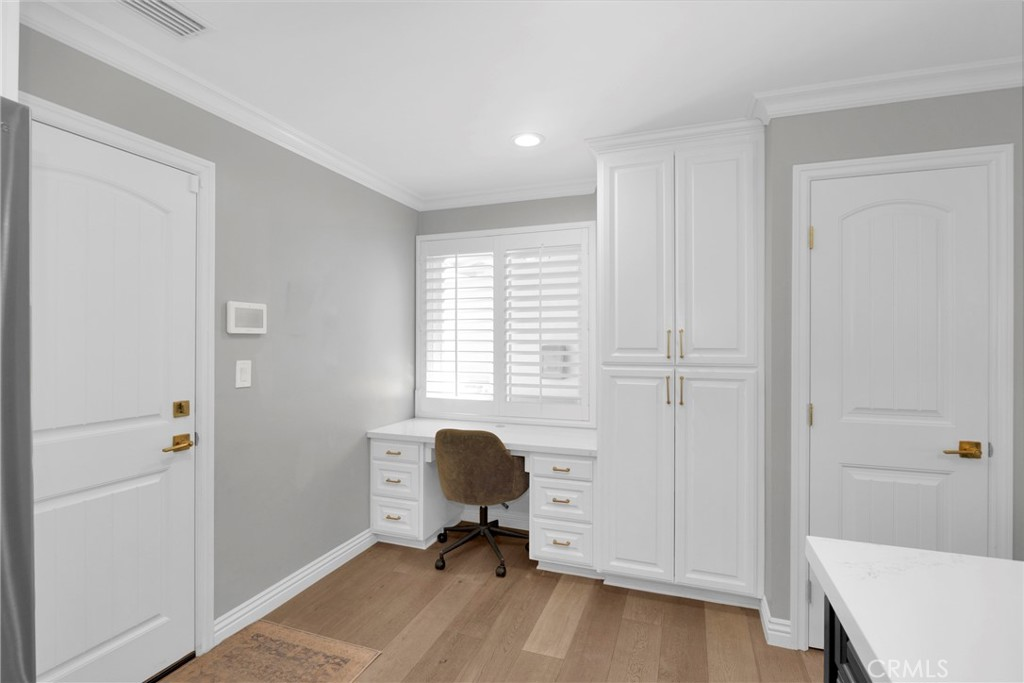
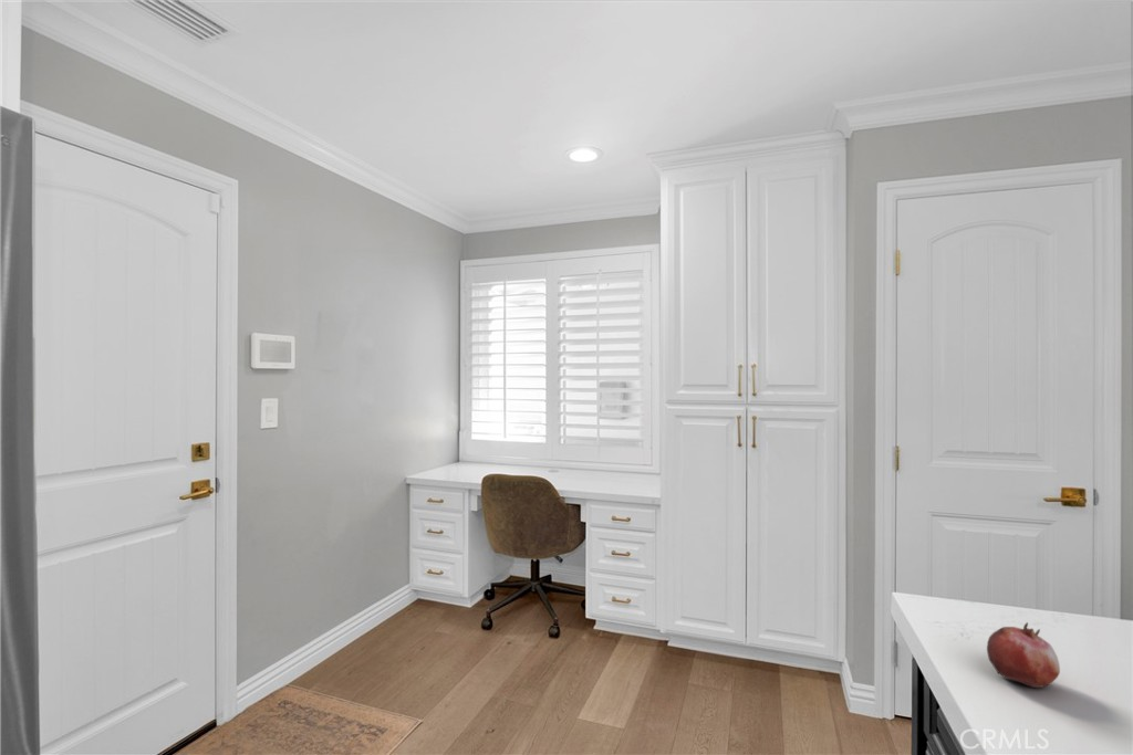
+ fruit [986,621,1061,689]
